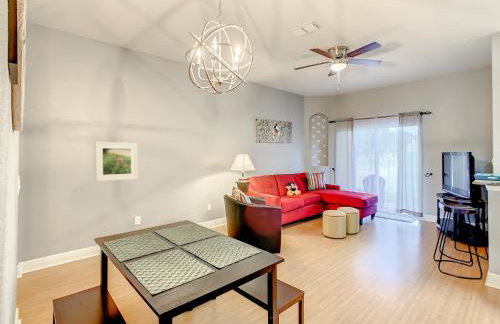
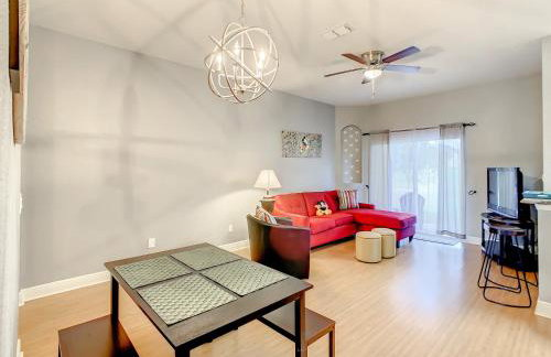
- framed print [94,141,138,182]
